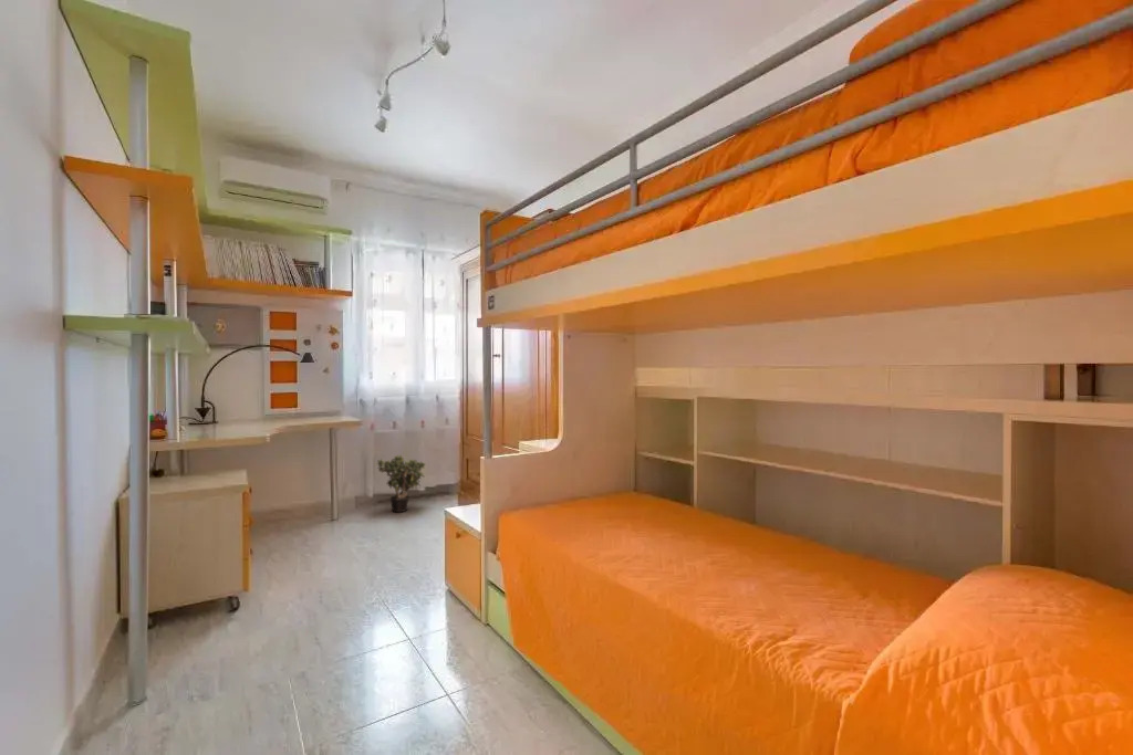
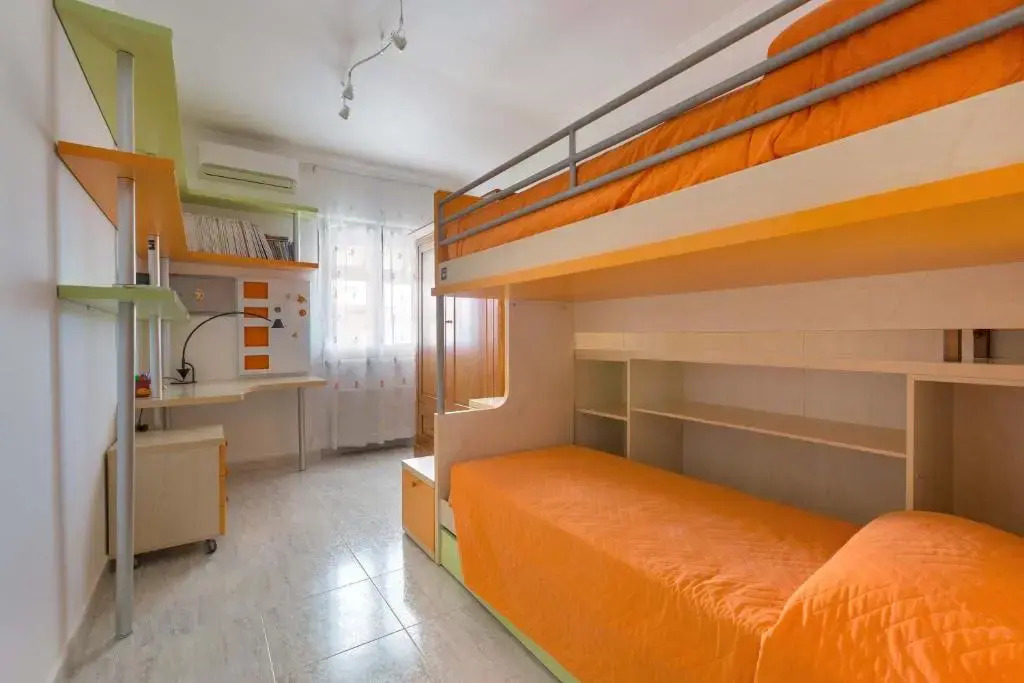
- potted plant [374,454,426,513]
